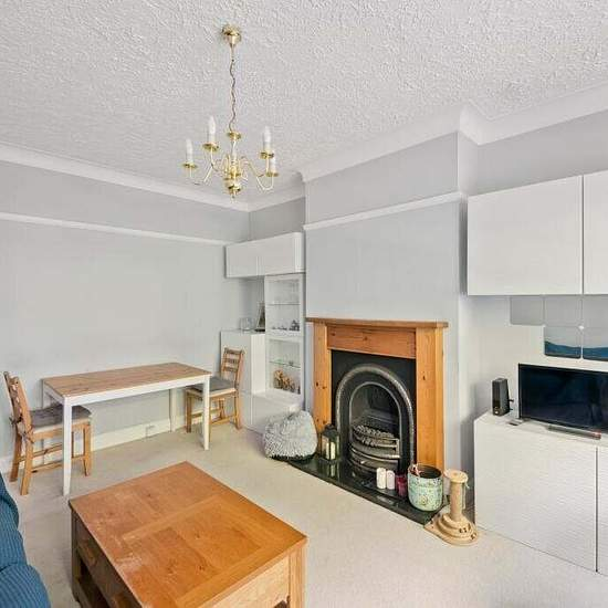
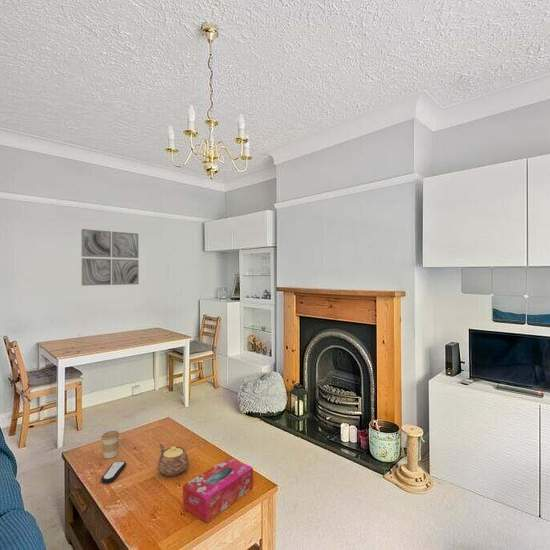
+ remote control [100,461,127,484]
+ teapot [157,443,190,477]
+ coffee cup [100,430,120,459]
+ wall art [80,228,140,287]
+ tissue box [182,456,254,524]
